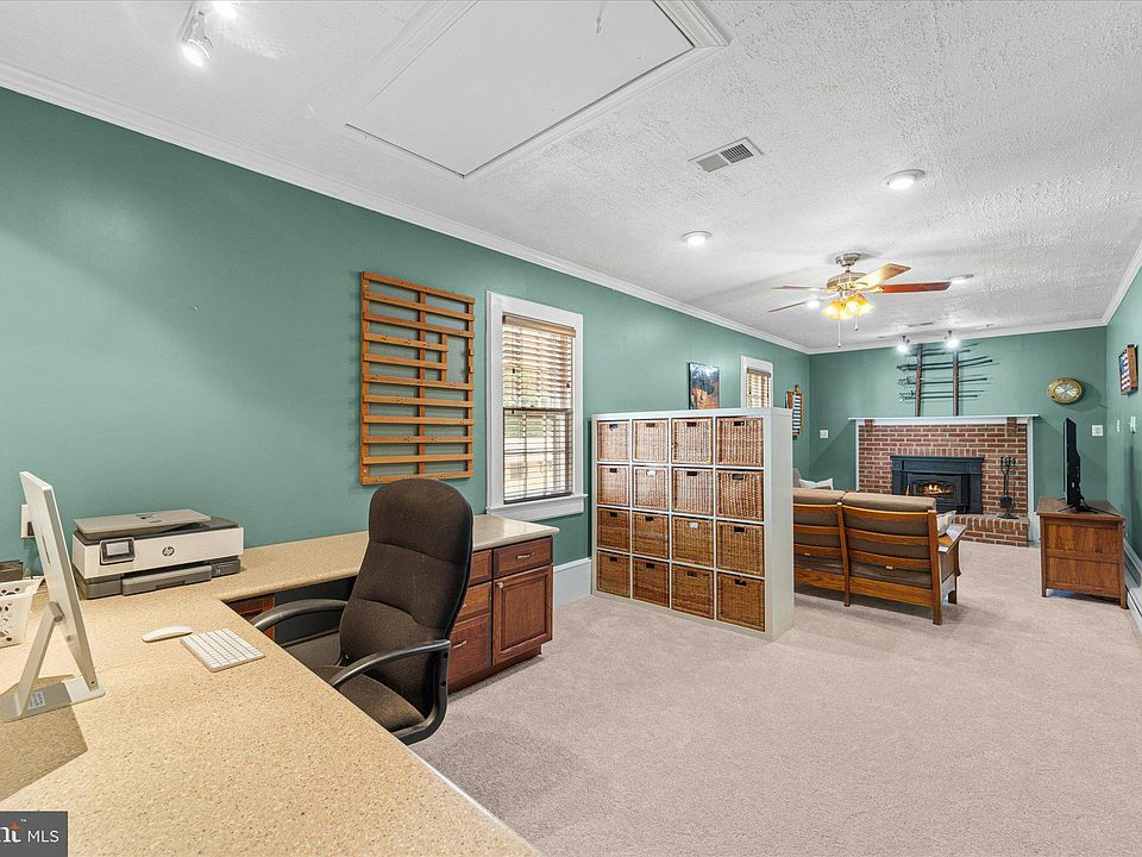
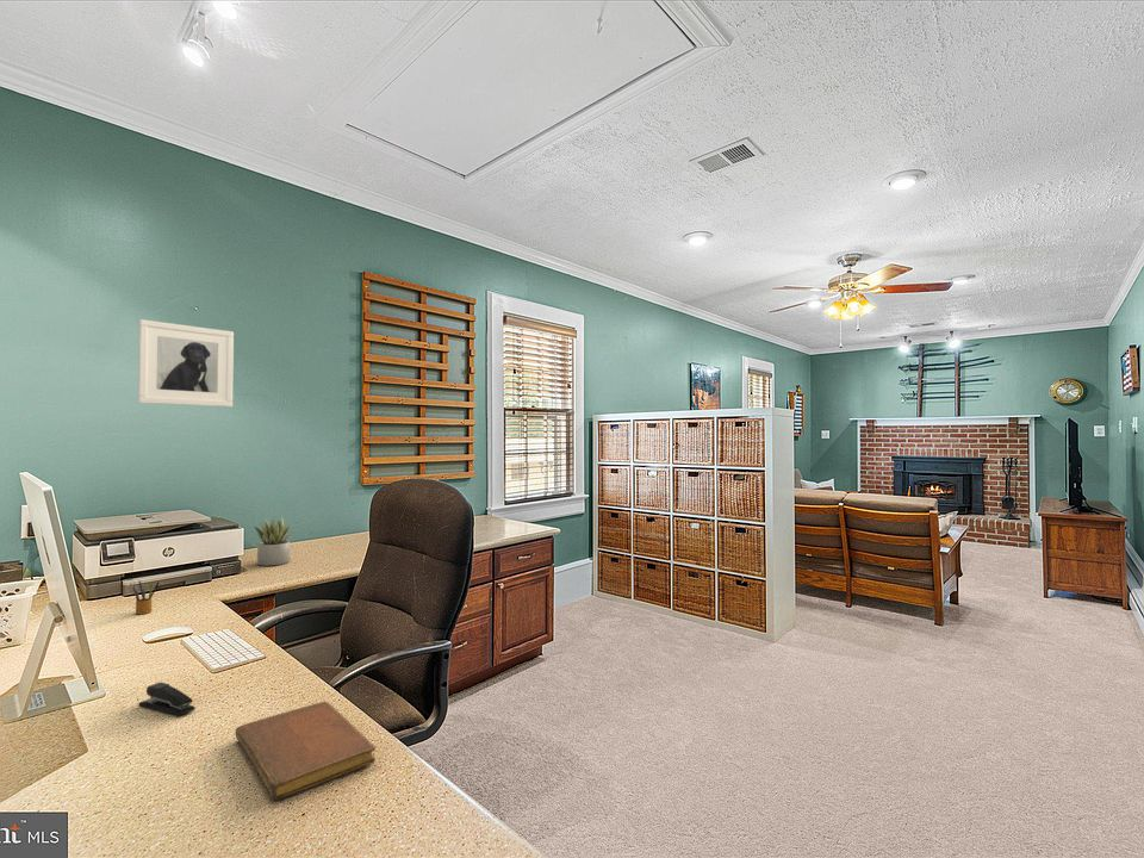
+ stapler [138,682,197,716]
+ succulent plant [254,516,292,567]
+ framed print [137,318,235,408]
+ pencil box [129,579,161,615]
+ notebook [235,701,377,801]
